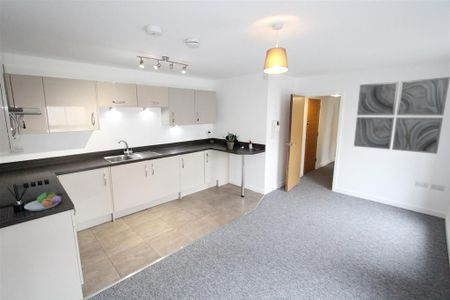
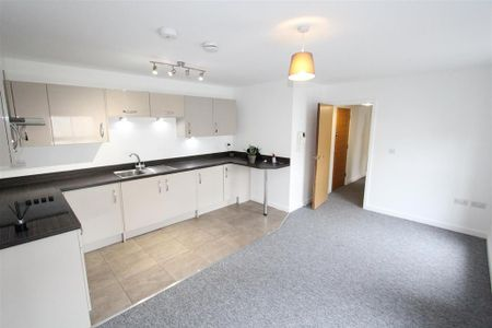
- fruit bowl [23,191,62,212]
- wall art [353,76,450,155]
